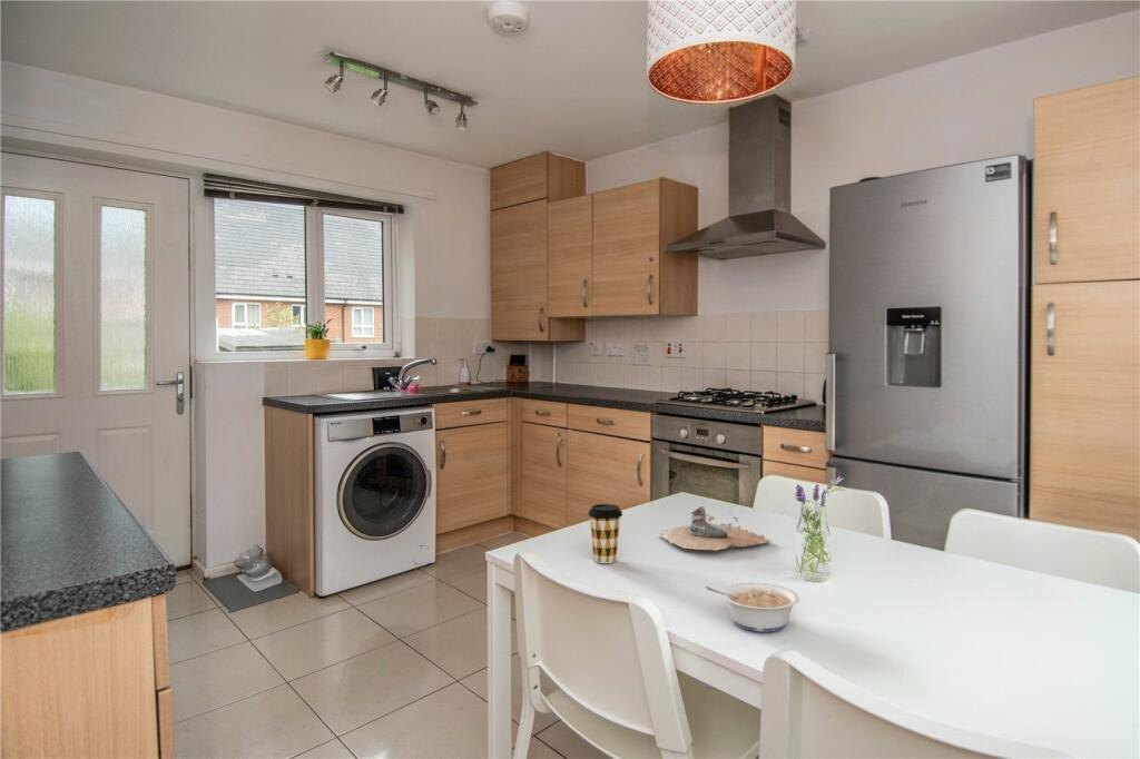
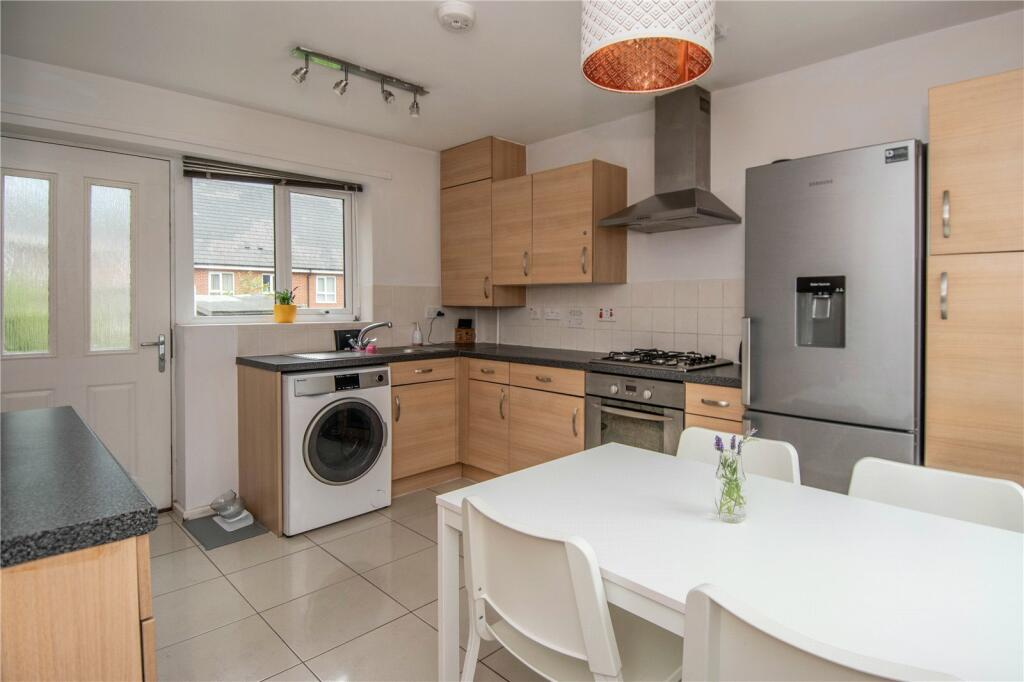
- shoe [658,504,772,552]
- legume [705,582,800,633]
- coffee cup [587,503,623,564]
